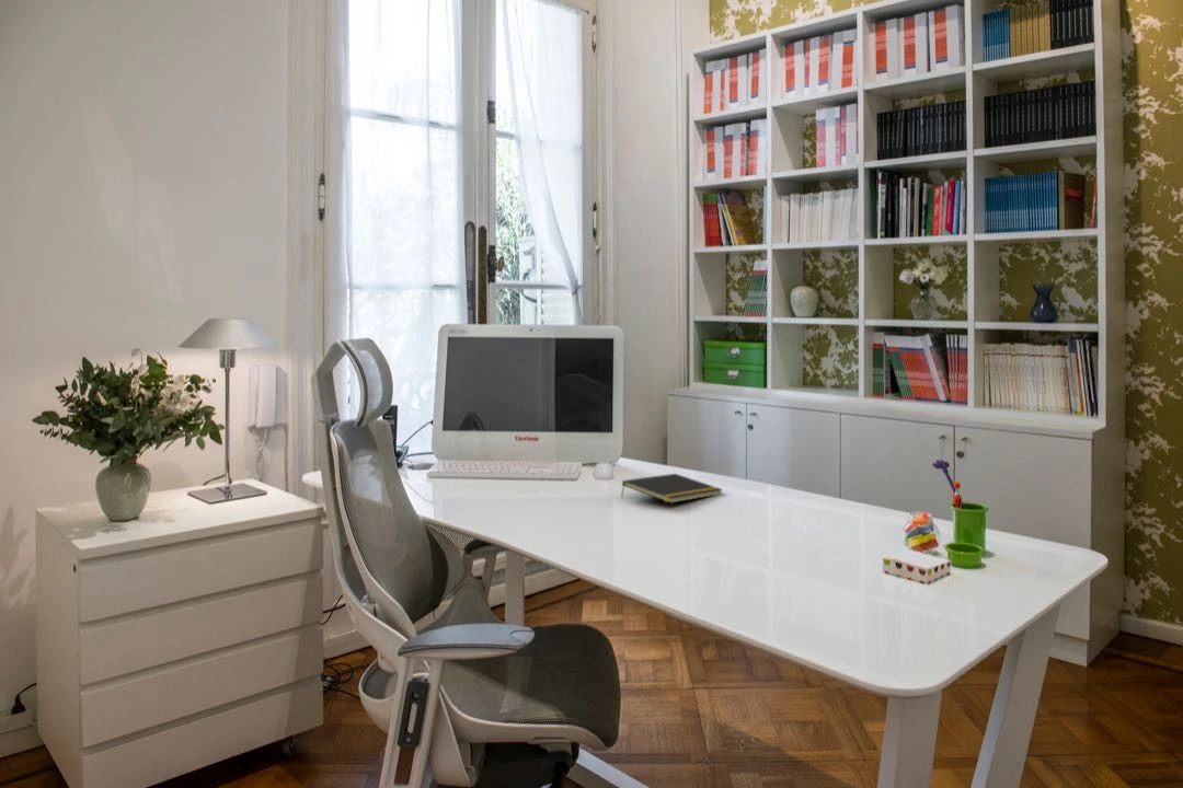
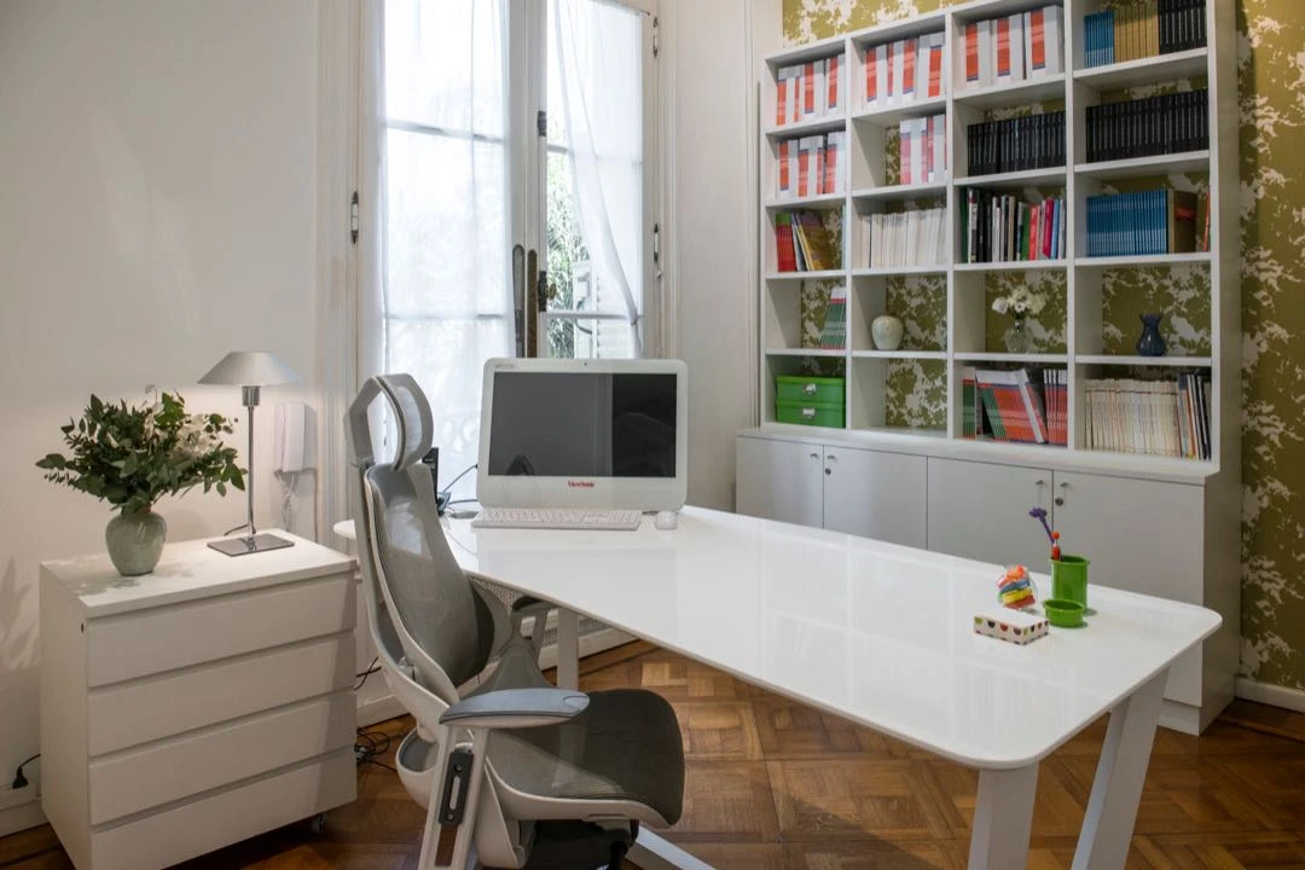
- notepad [620,473,724,505]
